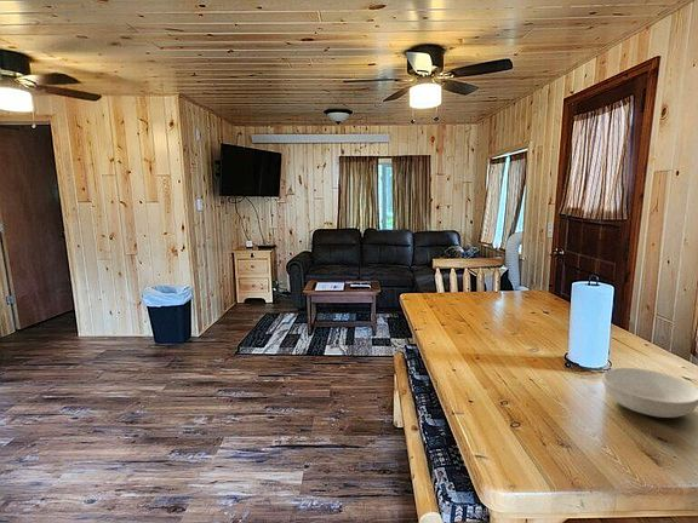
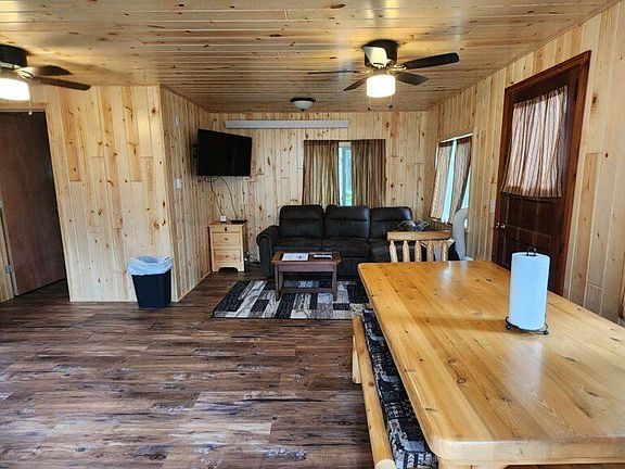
- serving bowl [601,367,698,419]
